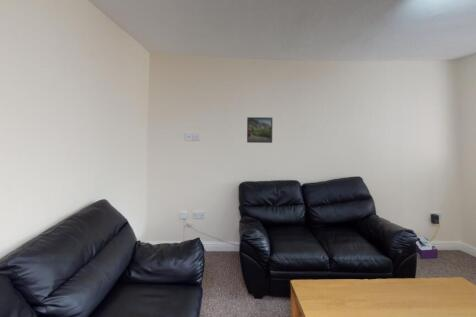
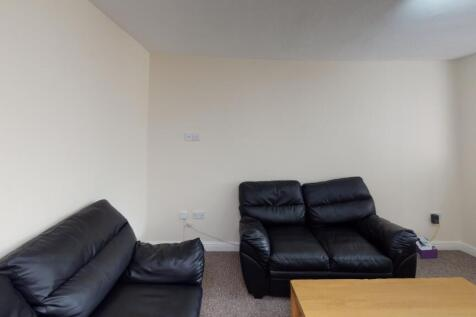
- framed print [246,116,273,144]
